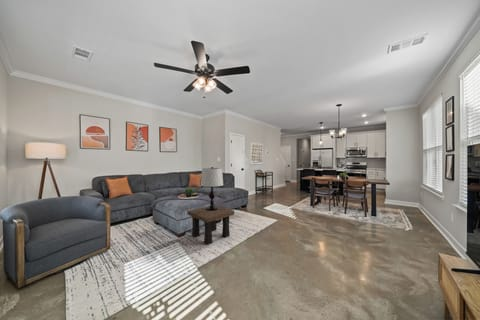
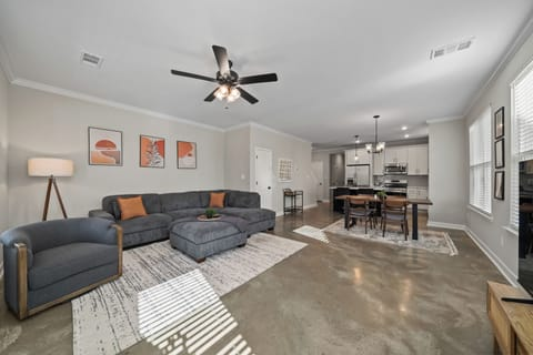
- lamp [200,166,224,211]
- side table [186,204,235,246]
